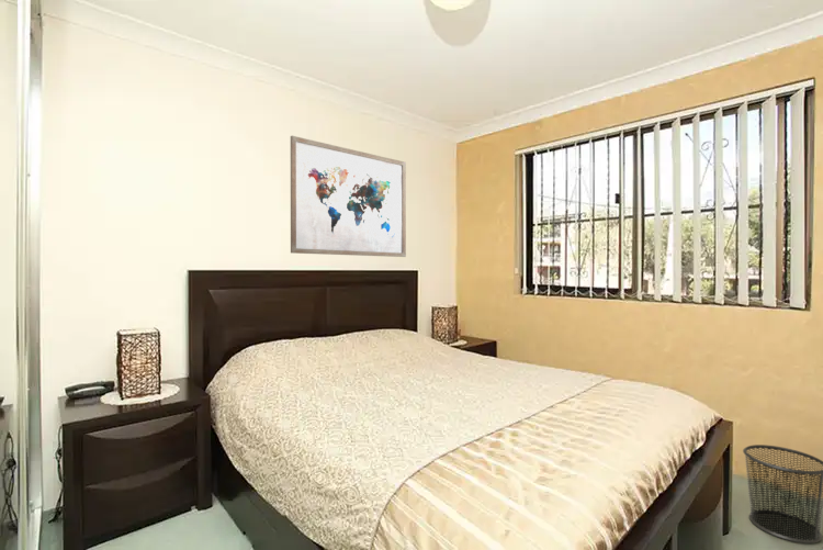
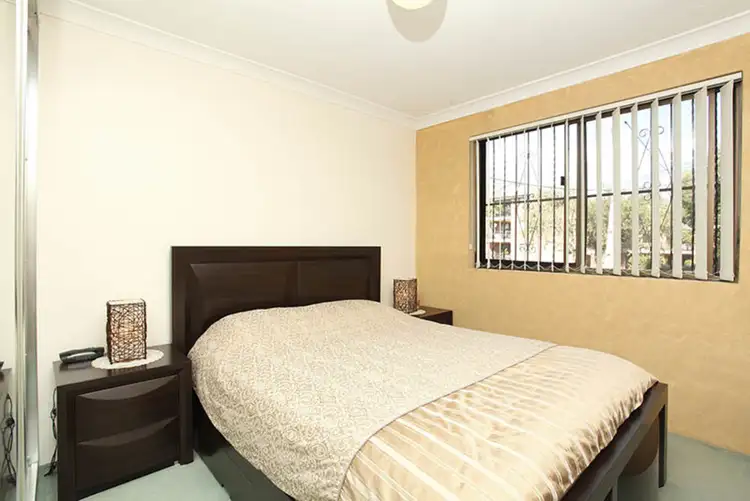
- waste bin [742,444,823,545]
- wall art [290,135,407,258]
